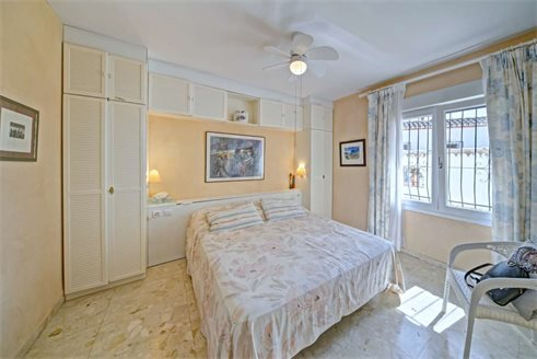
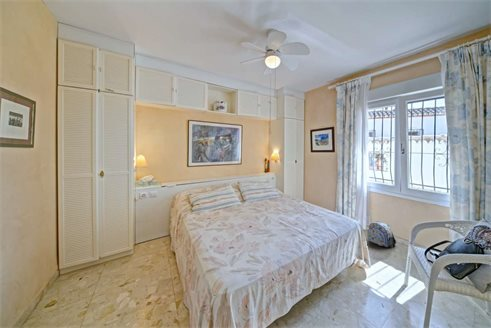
+ backpack [366,220,397,248]
